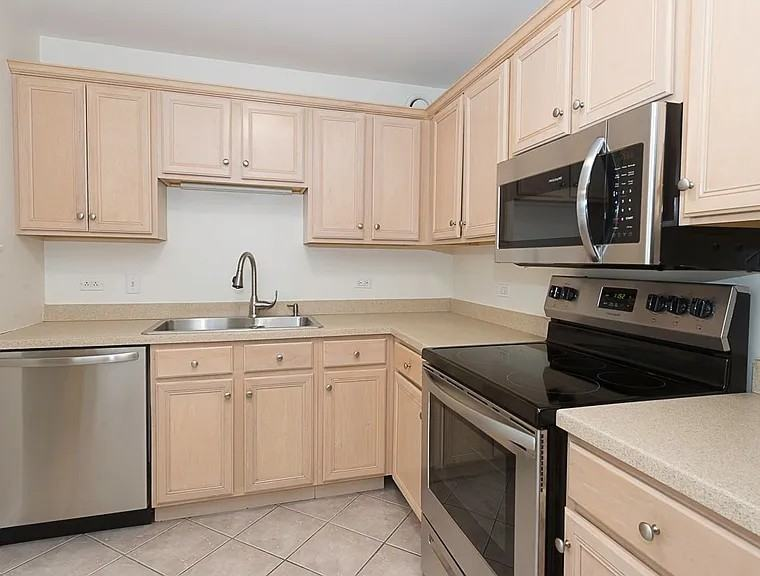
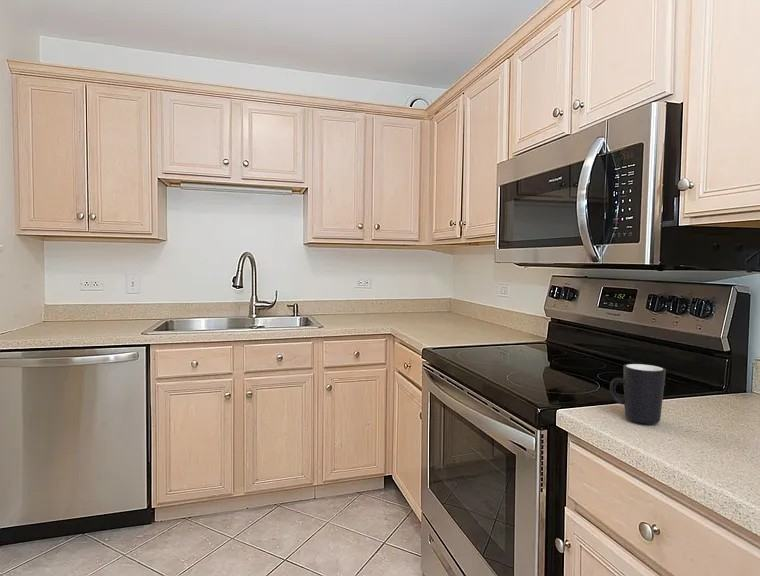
+ mug [609,363,667,425]
